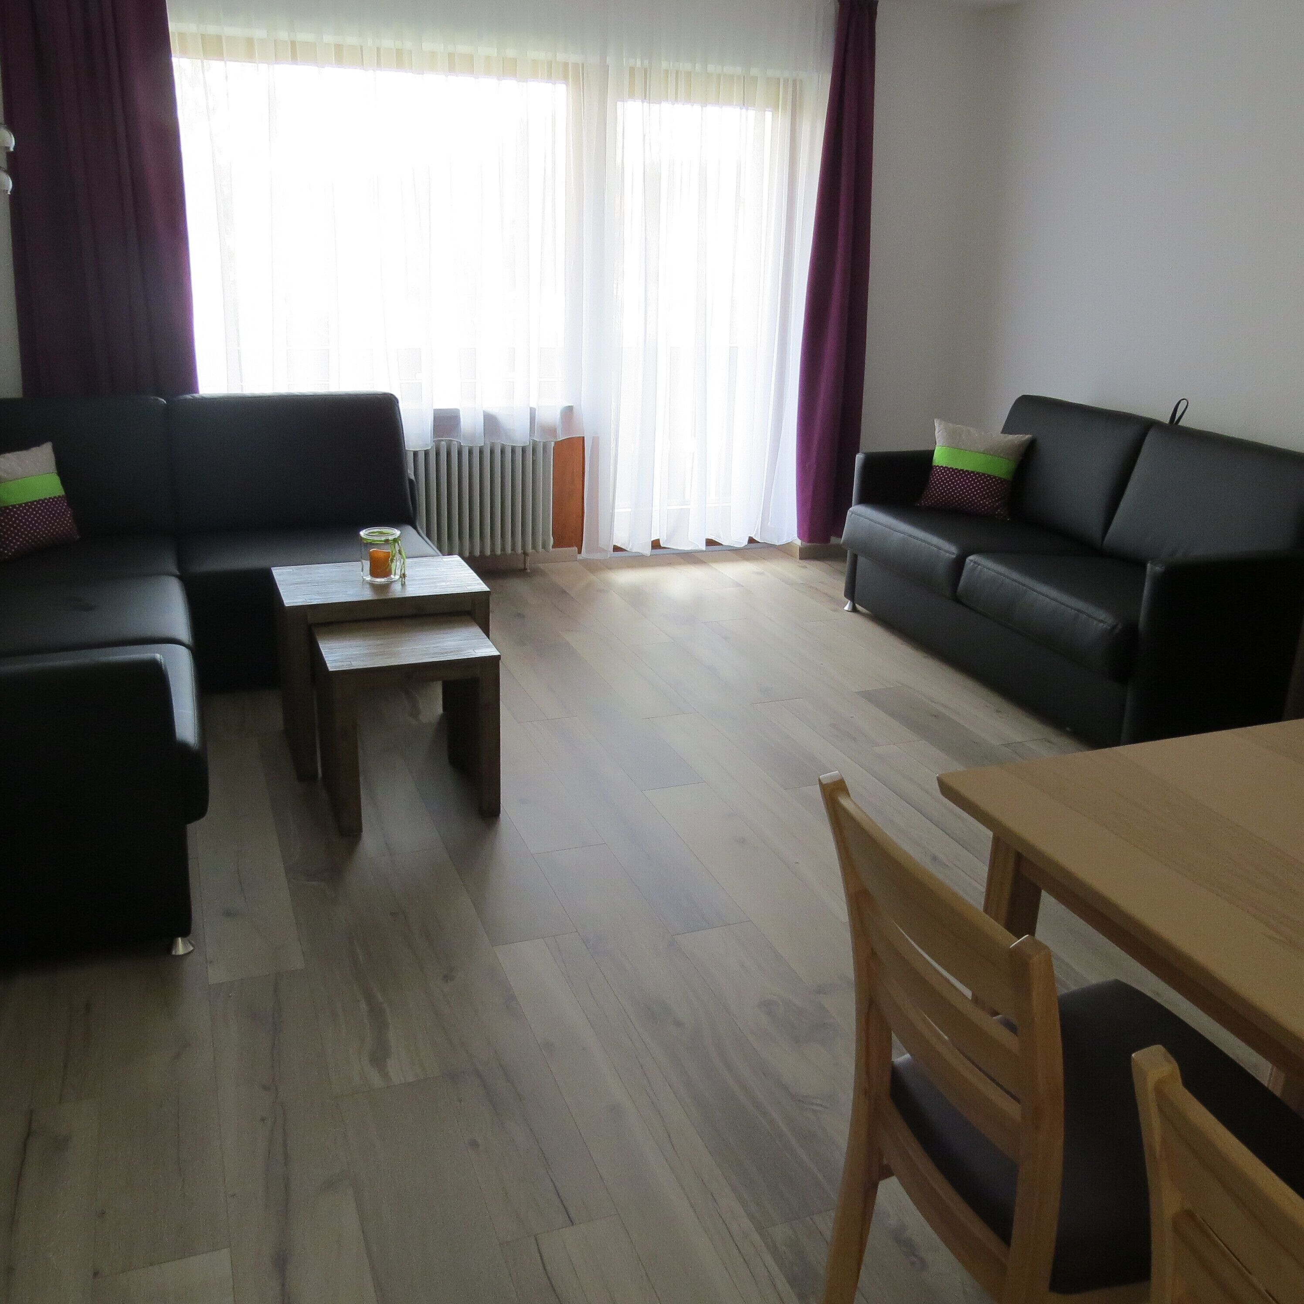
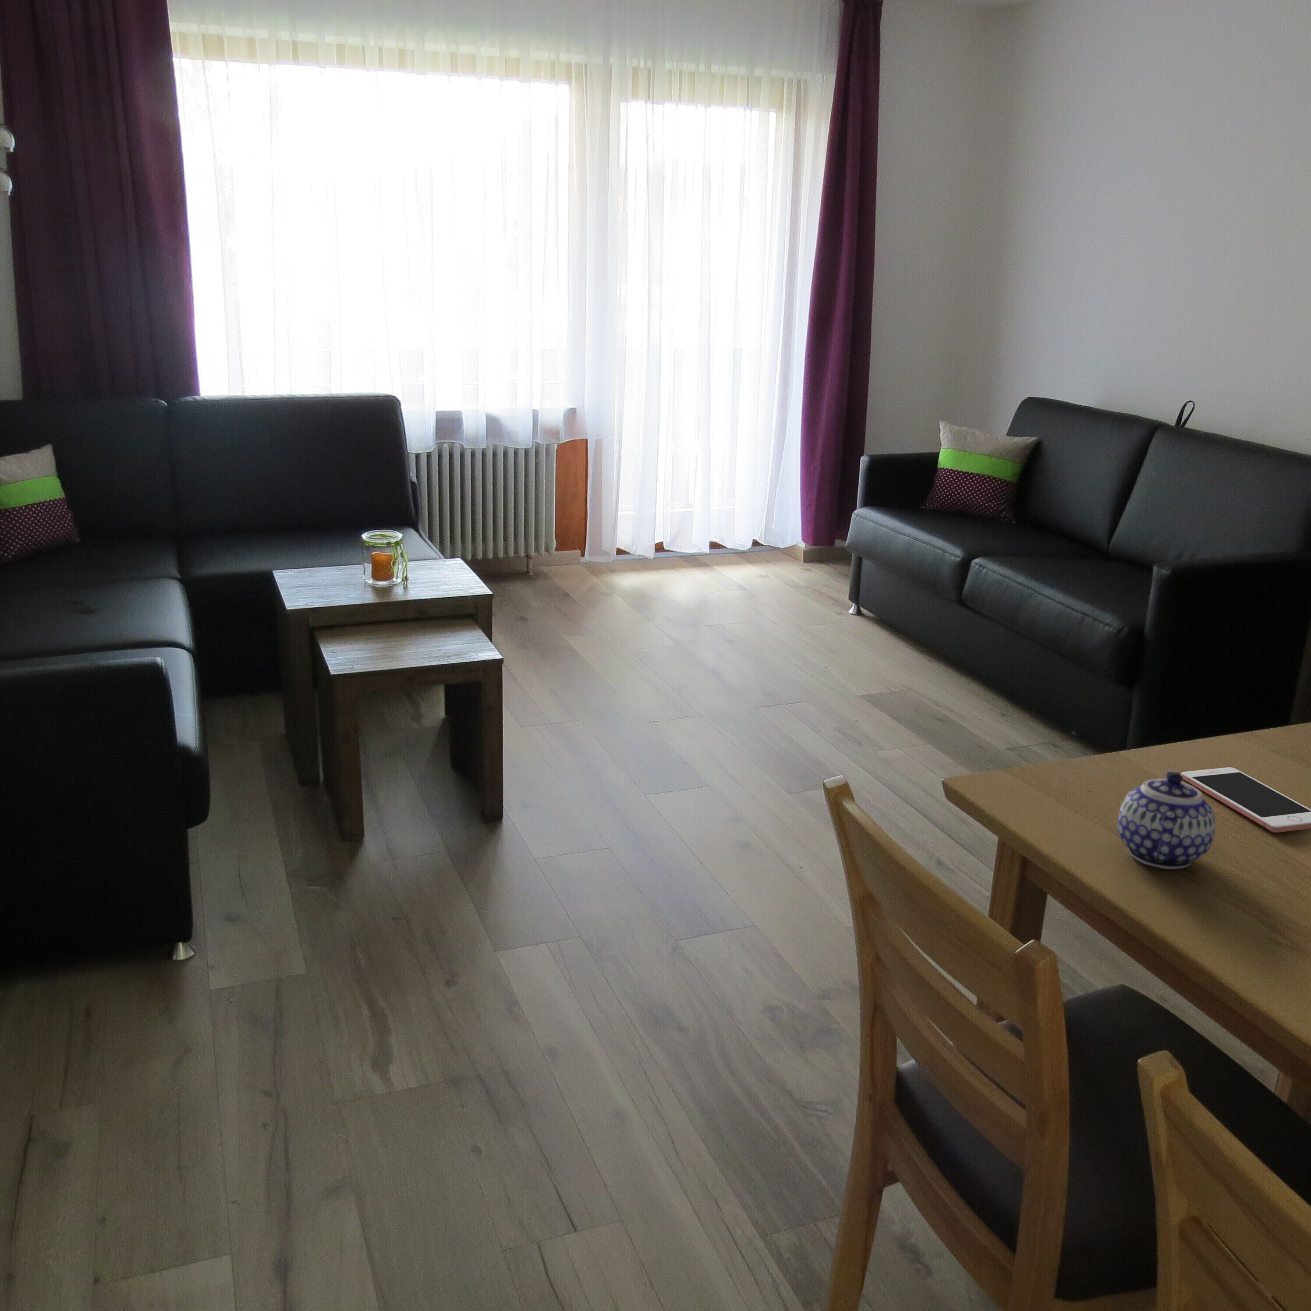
+ teapot [1118,770,1216,869]
+ cell phone [1181,767,1311,833]
